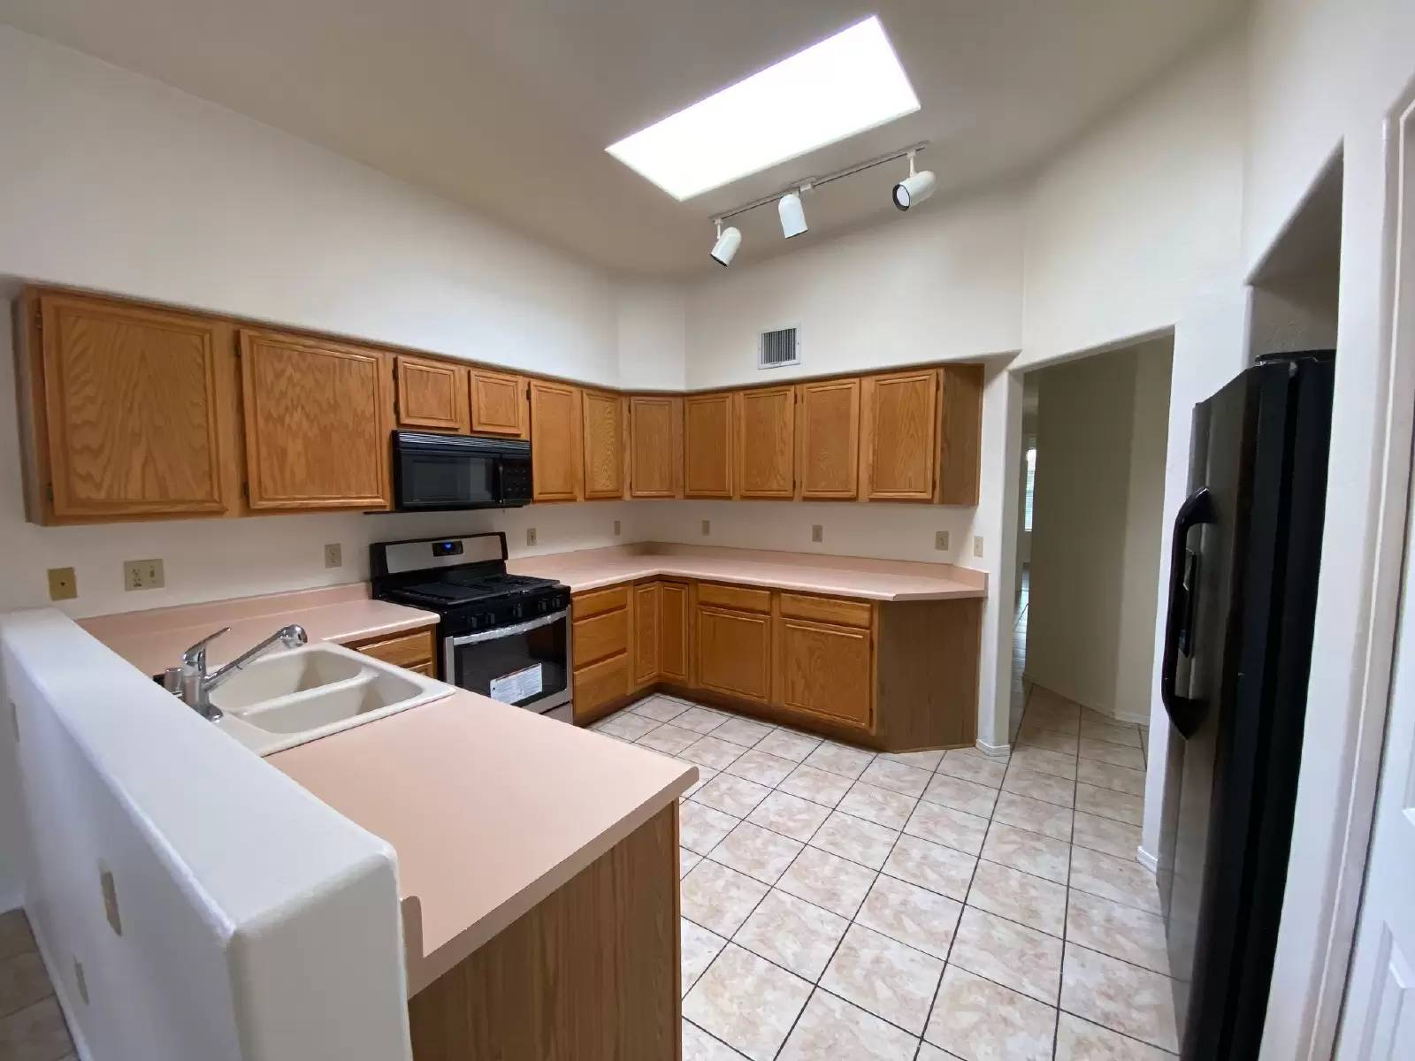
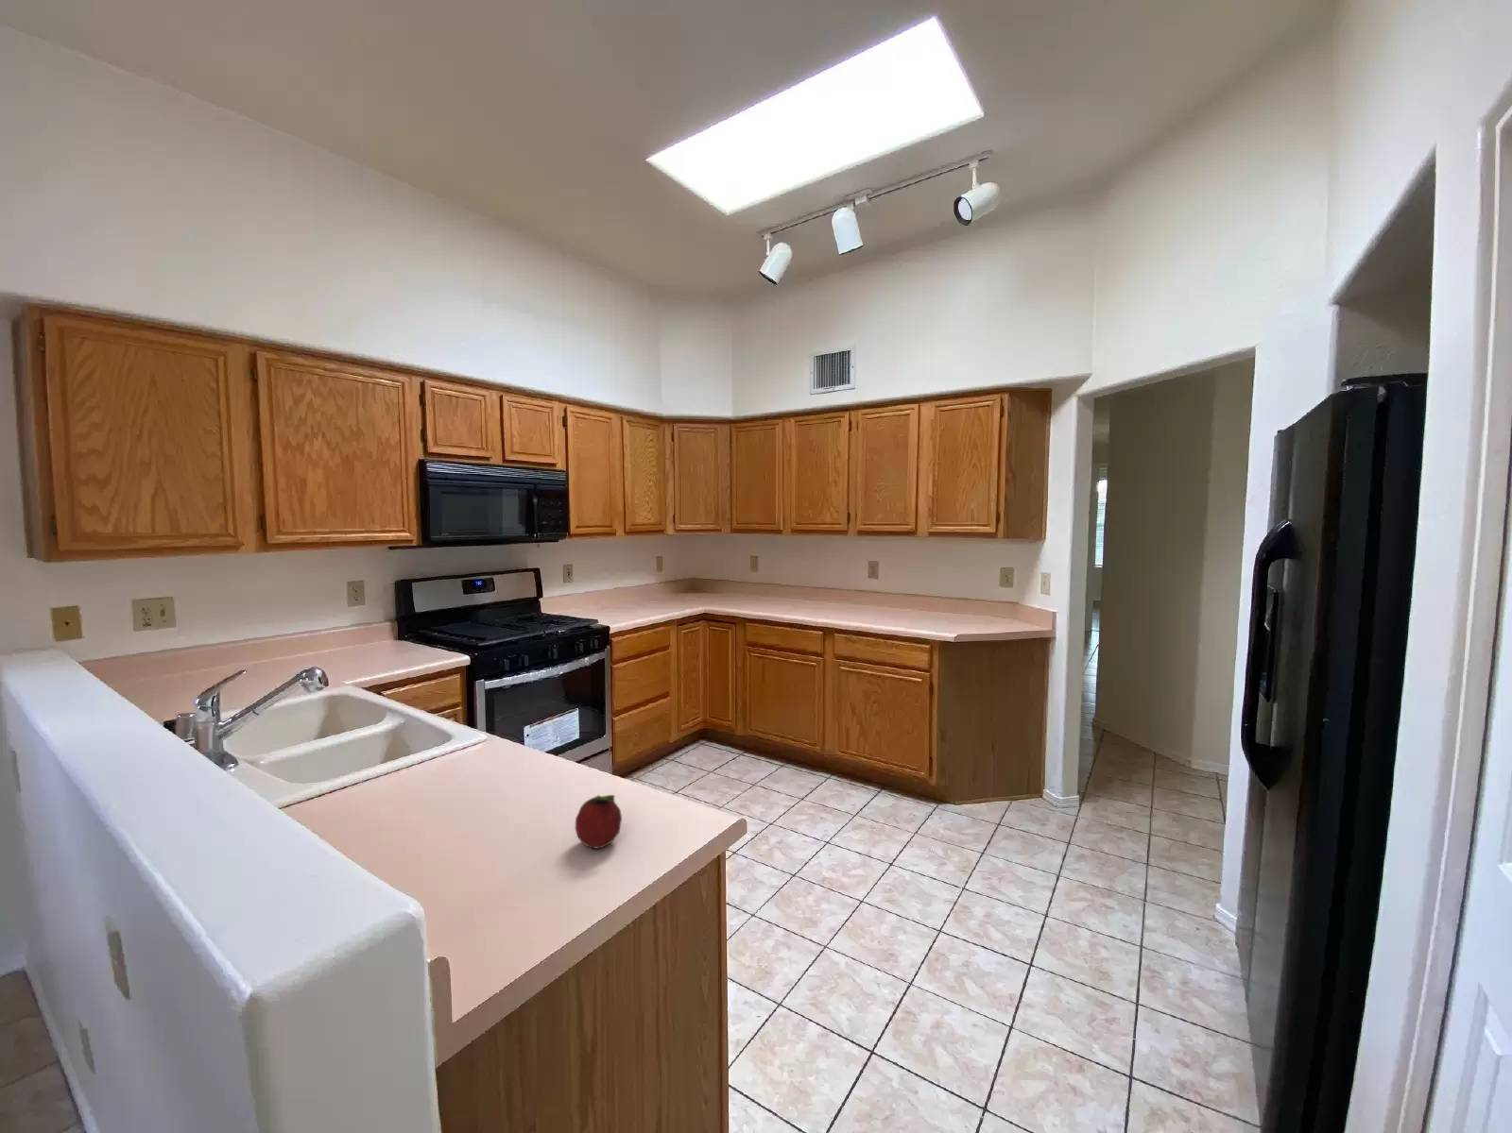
+ fruit [575,794,623,849]
